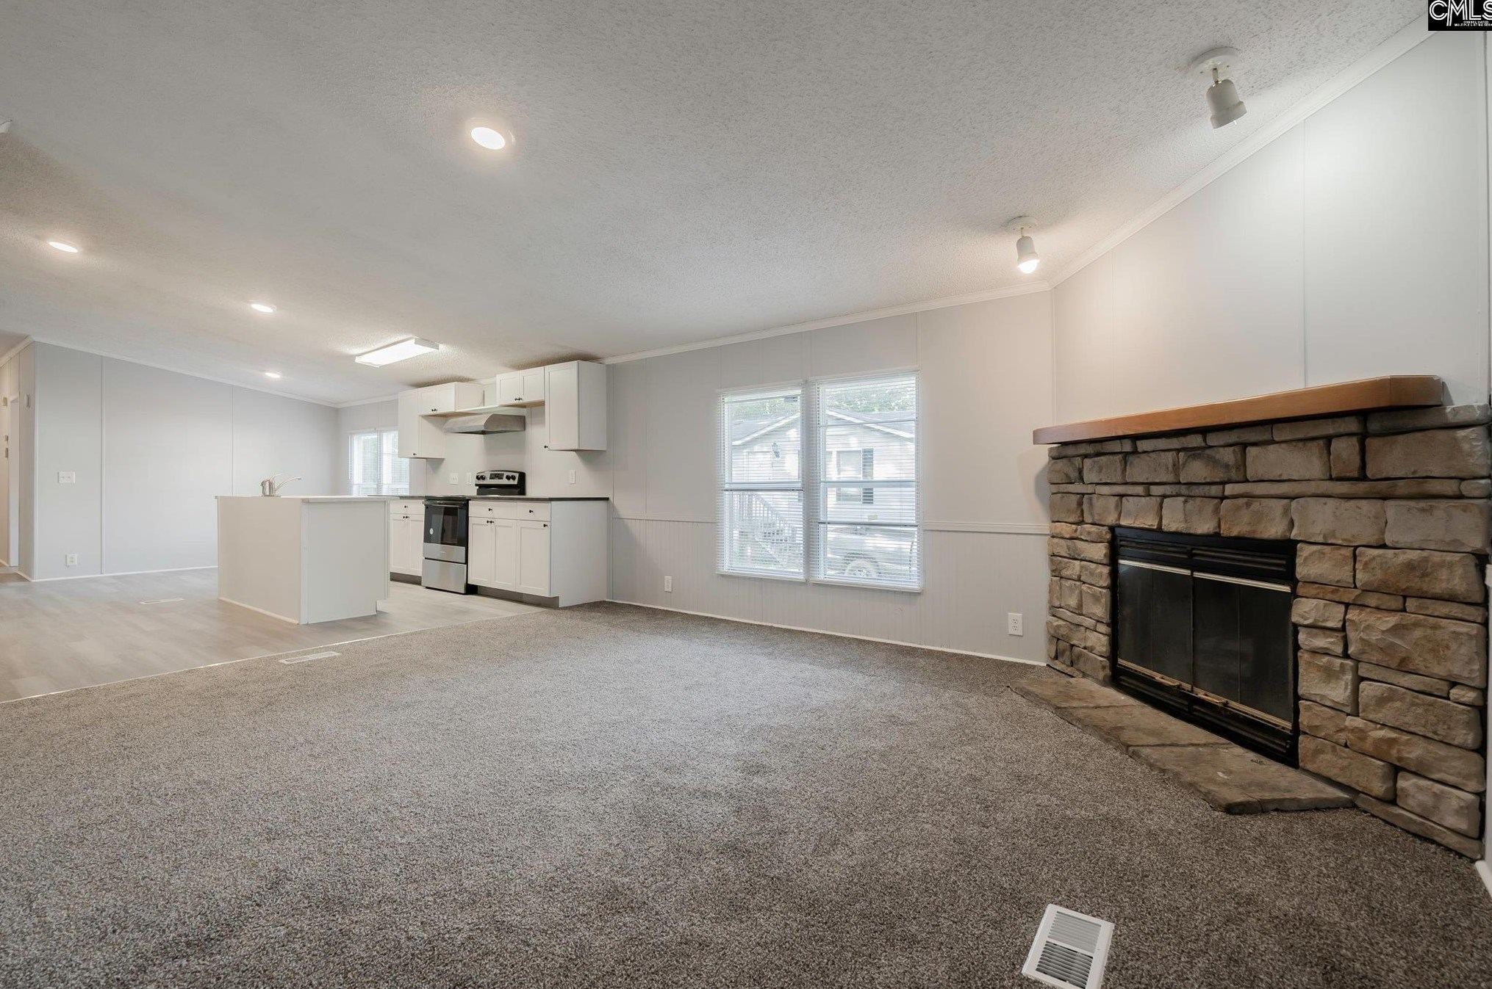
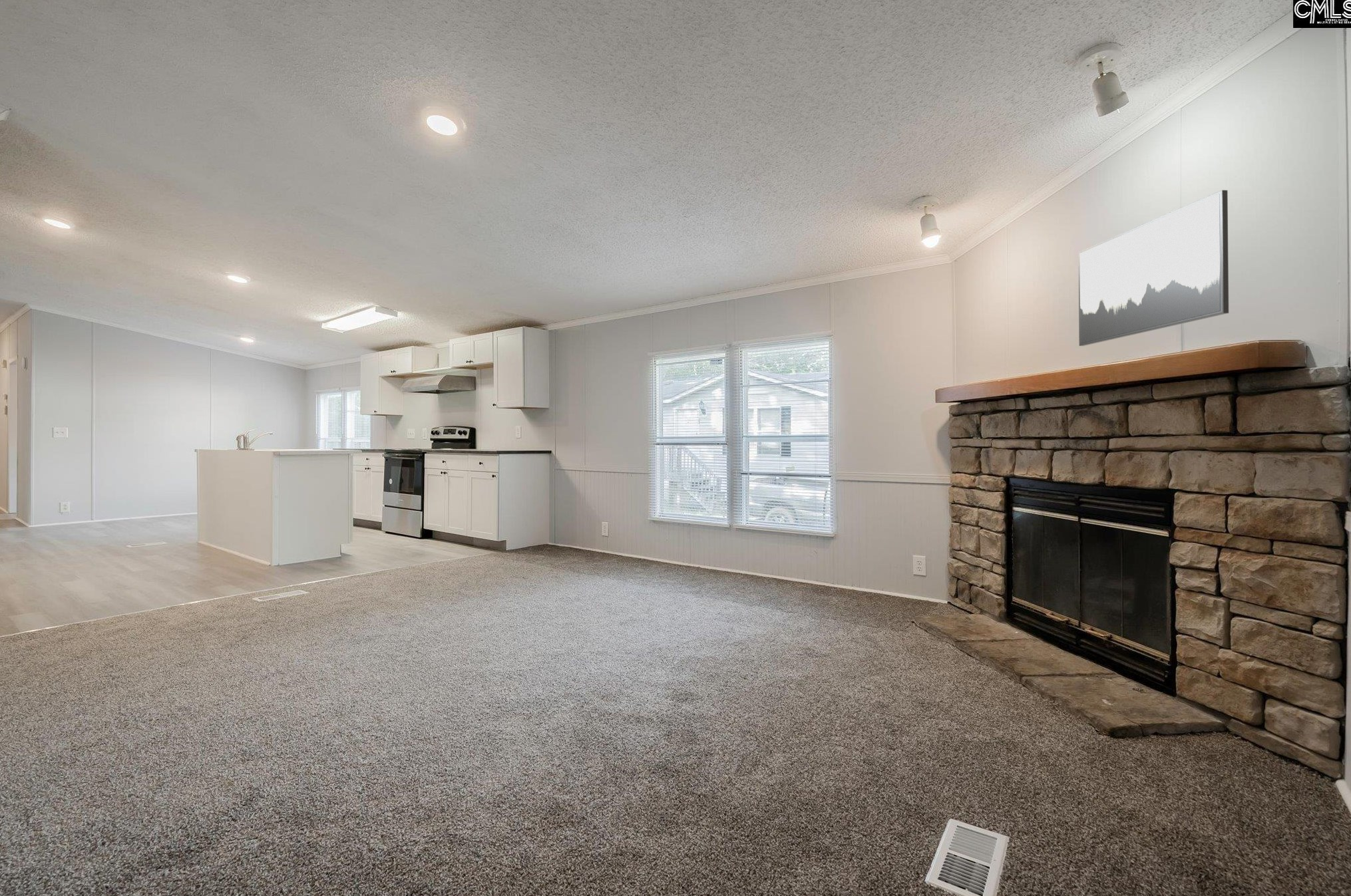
+ wall art [1077,190,1229,347]
